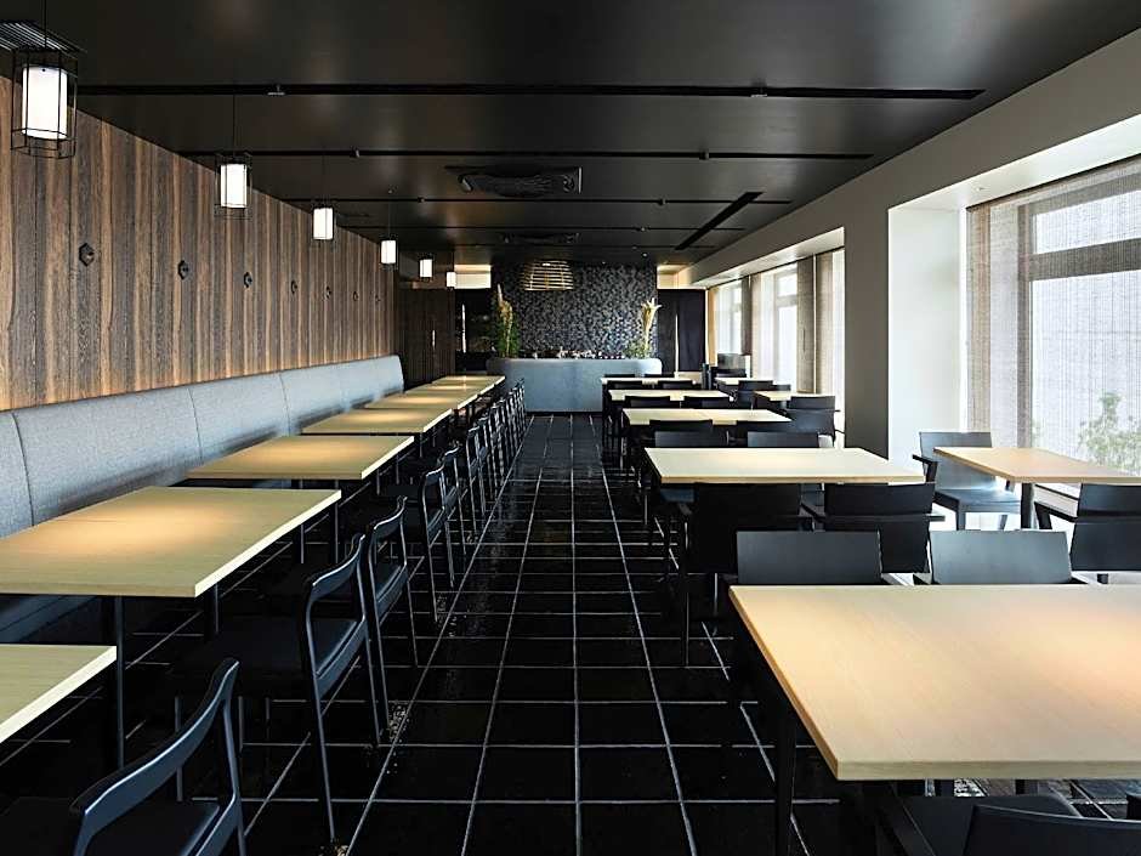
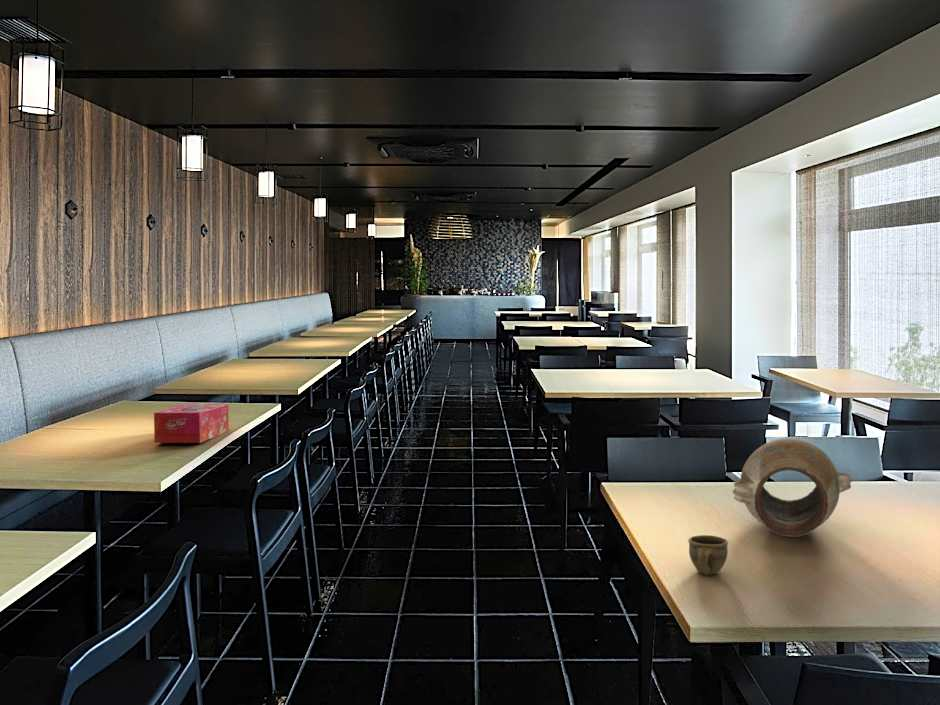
+ vase [732,437,853,538]
+ tissue box [153,403,230,444]
+ cup [687,534,729,576]
